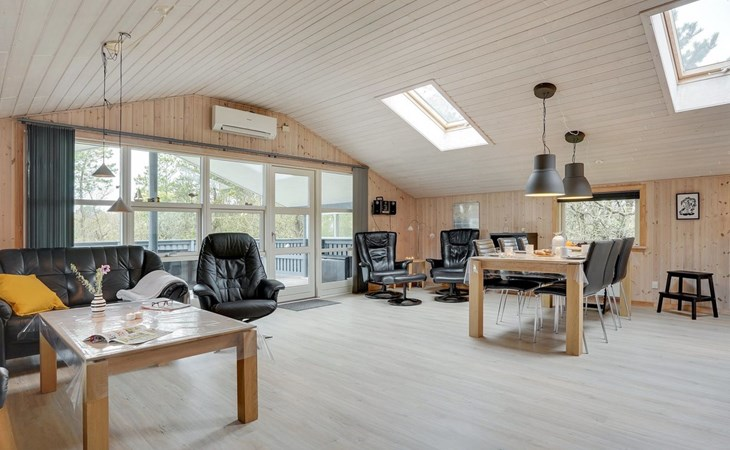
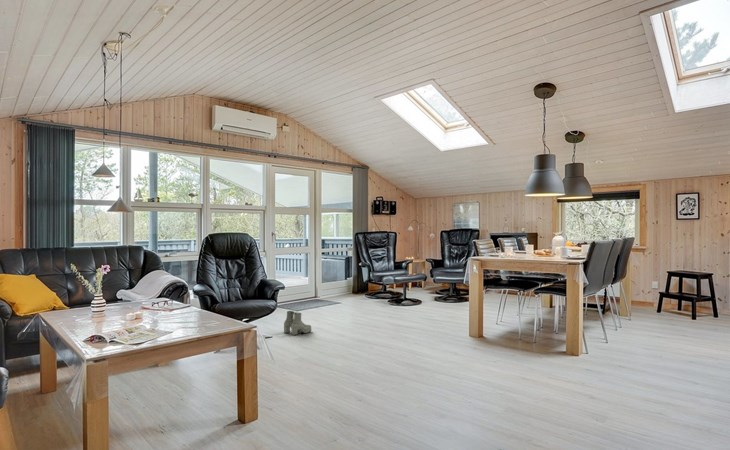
+ boots [283,310,312,336]
